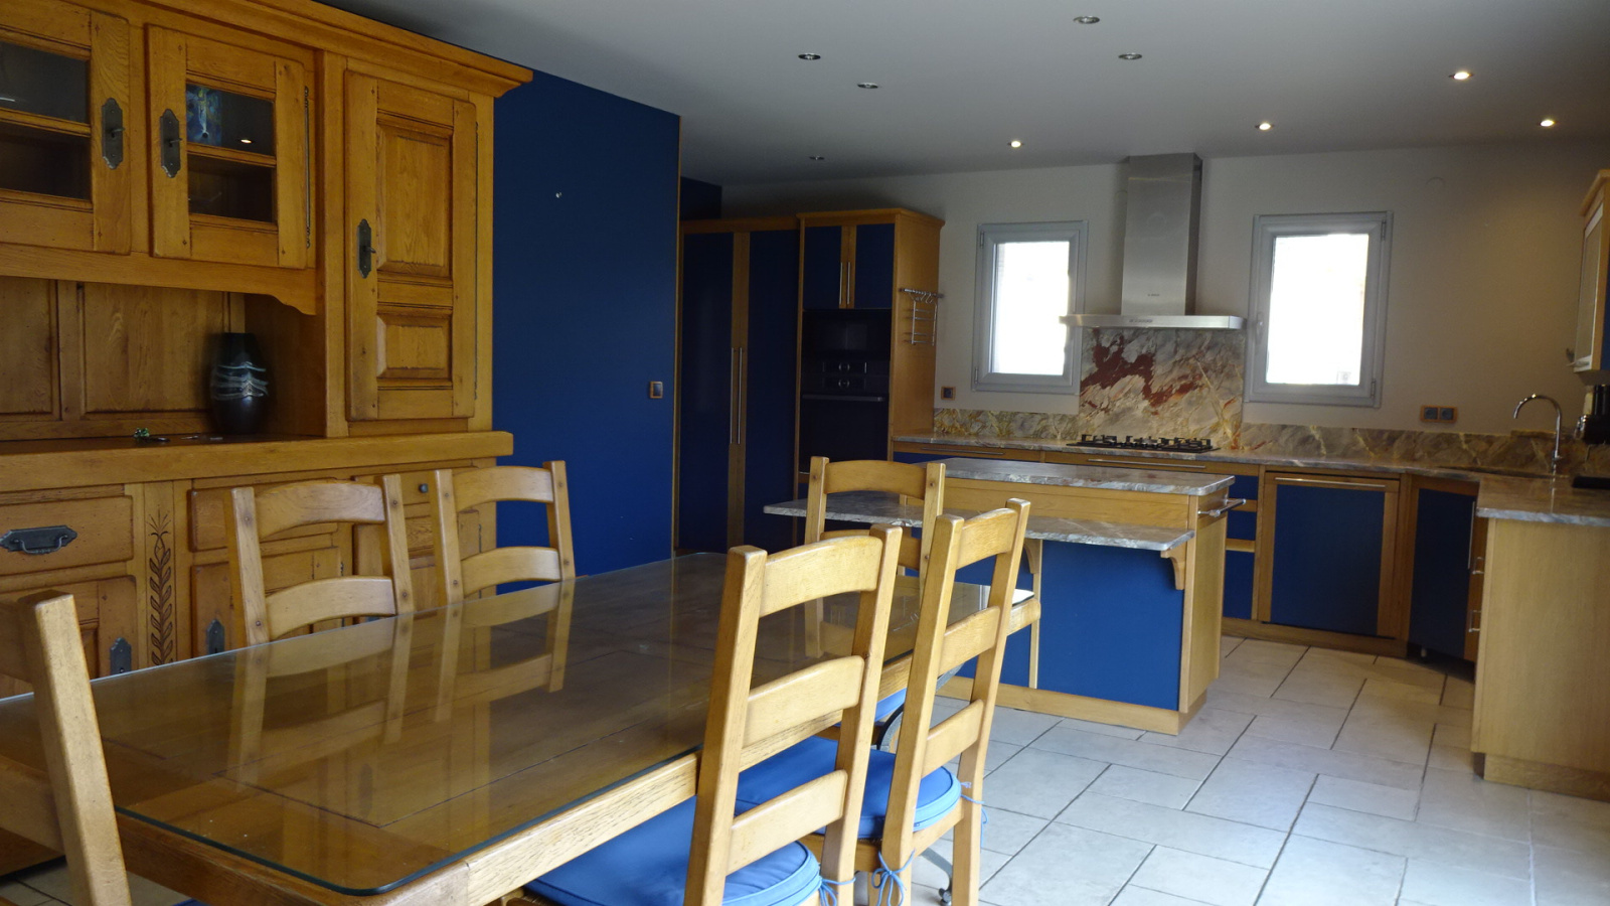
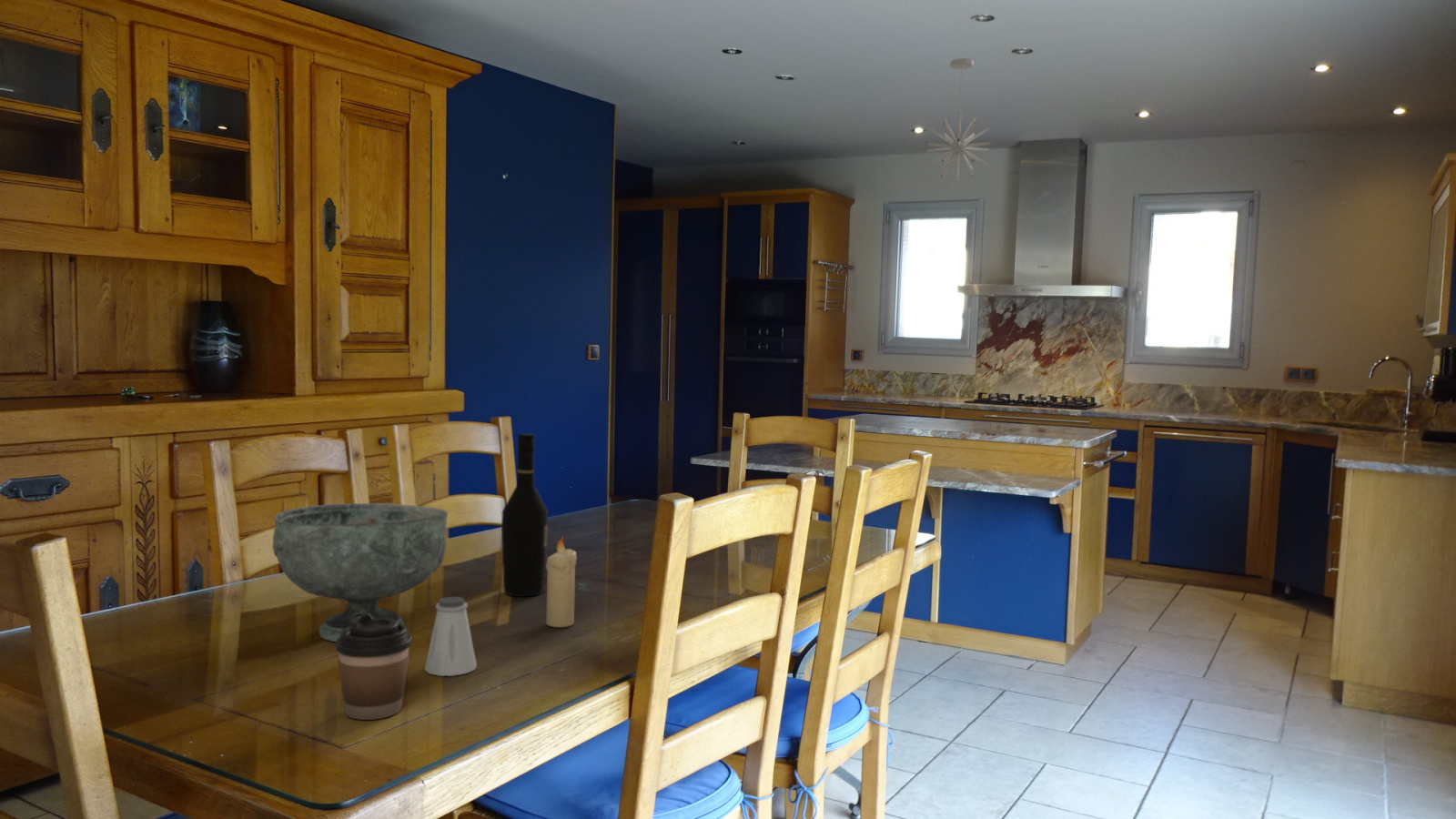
+ saltshaker [424,596,478,677]
+ coffee cup [335,612,412,721]
+ pendant light [926,57,992,182]
+ decorative bowl [272,502,449,642]
+ candle [545,536,578,628]
+ wine bottle [501,433,549,597]
